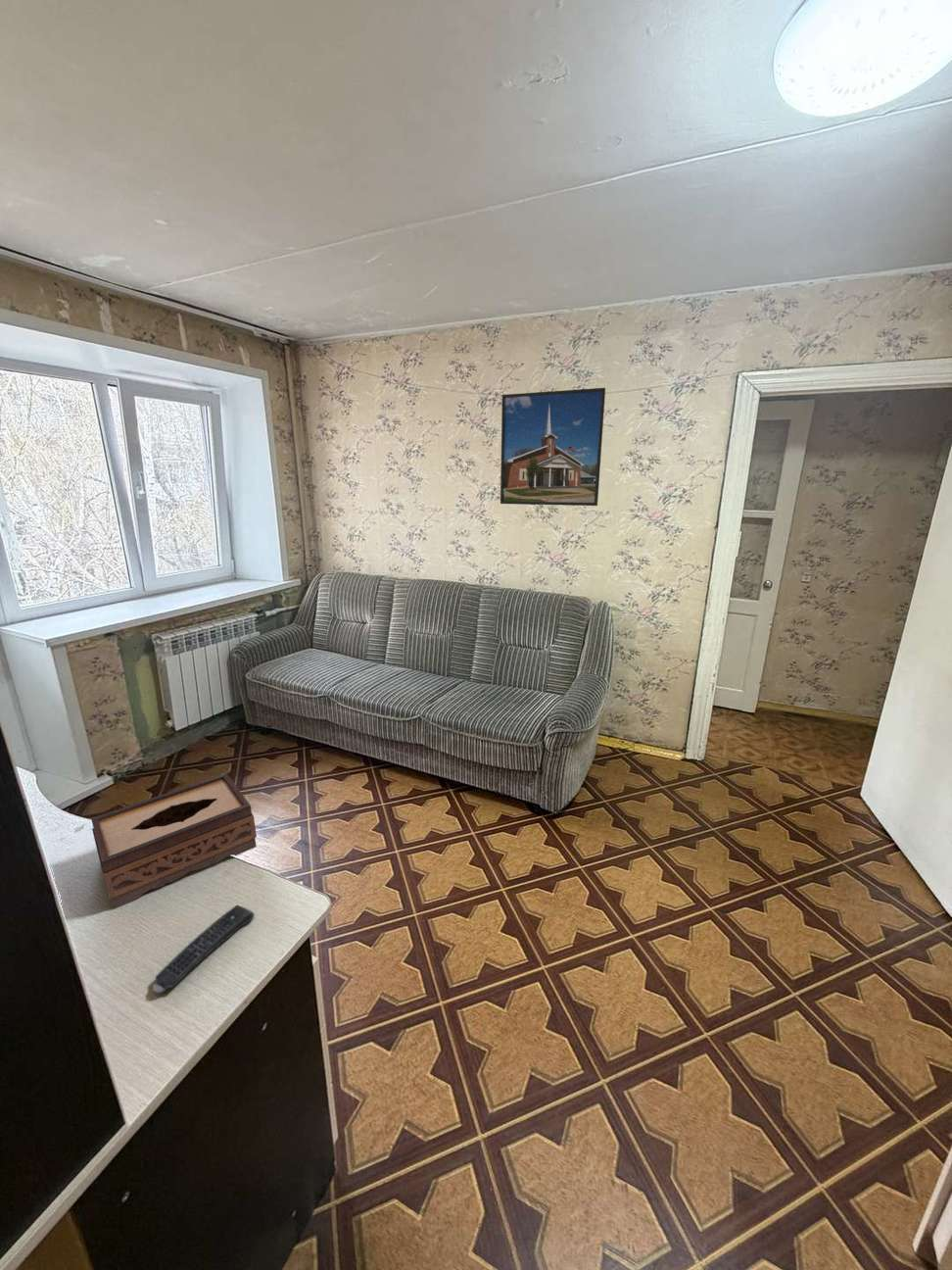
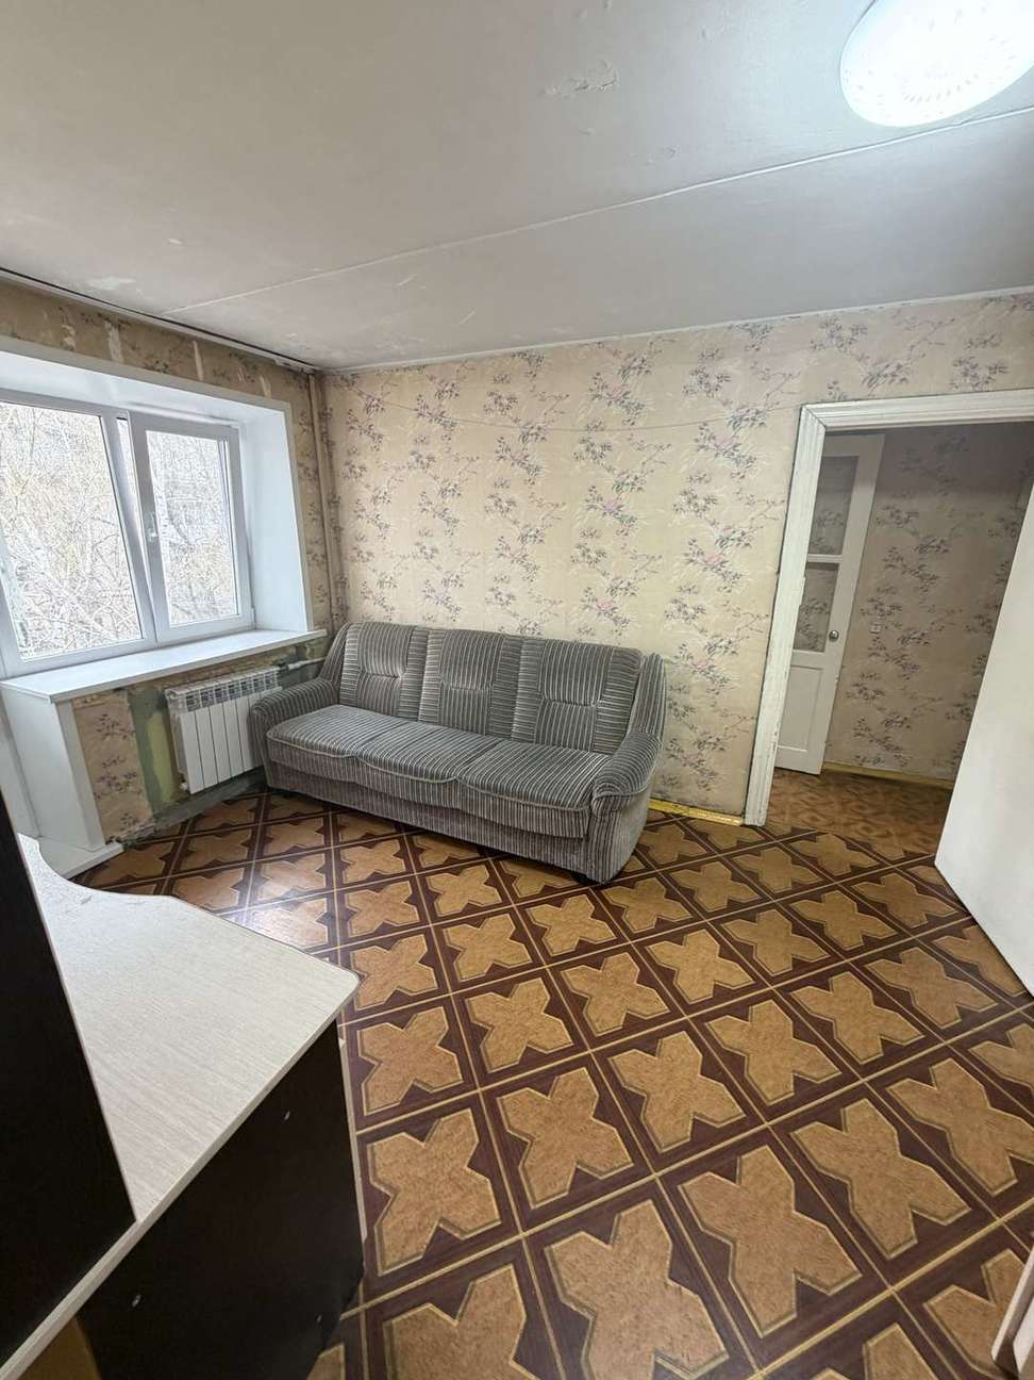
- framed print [500,387,606,507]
- tissue box [90,772,258,909]
- remote control [152,904,256,995]
